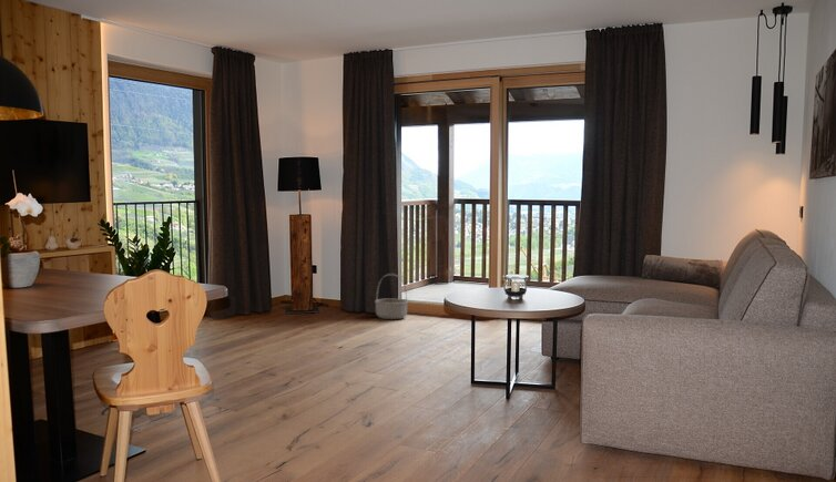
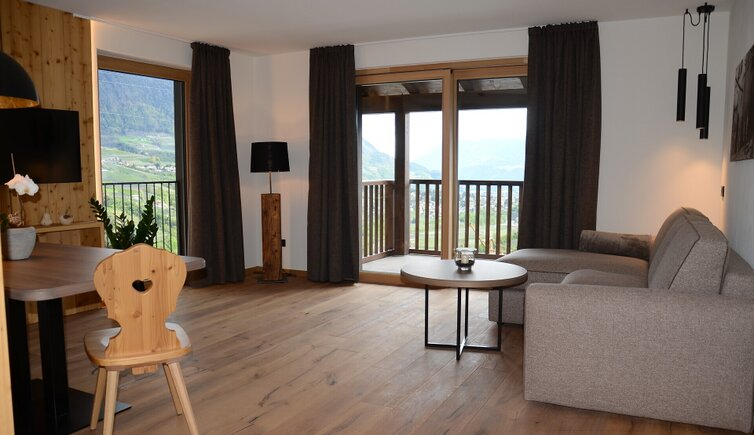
- basket [374,273,409,320]
